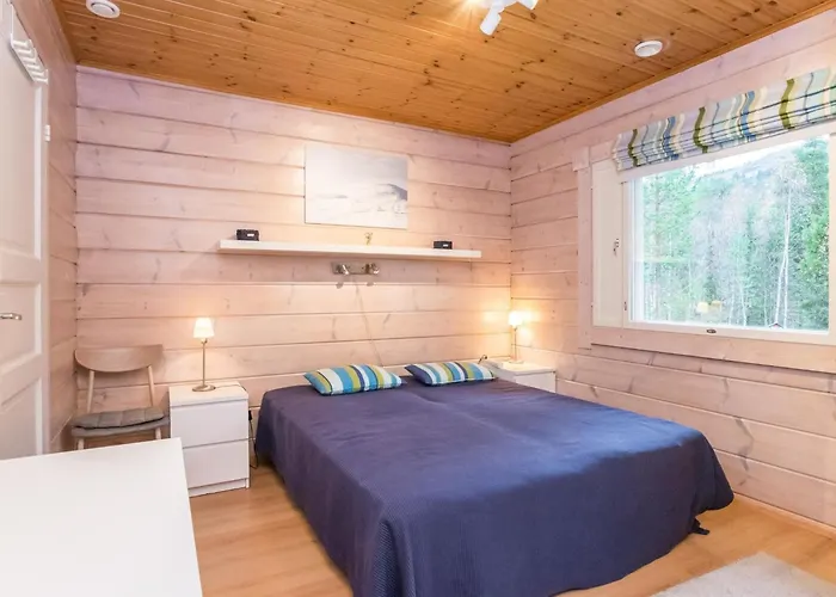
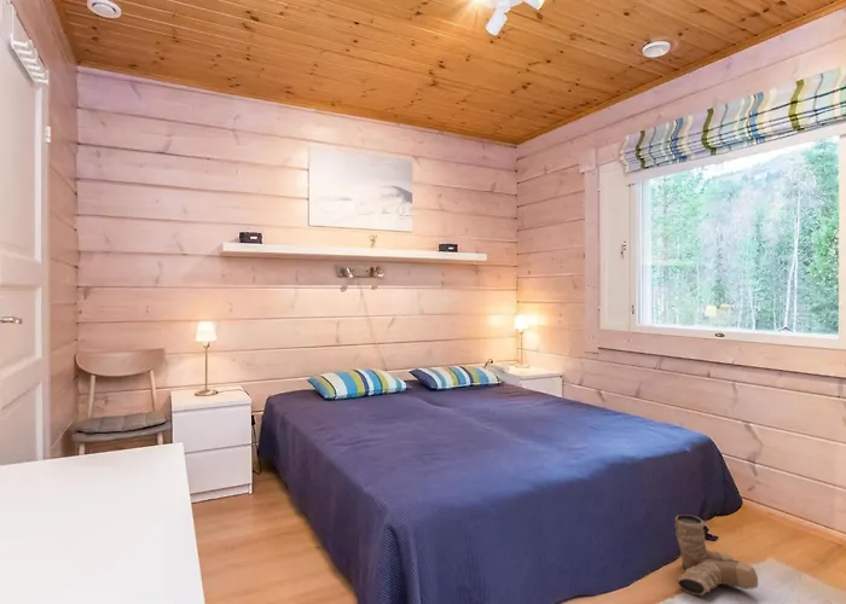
+ boots [674,513,759,597]
